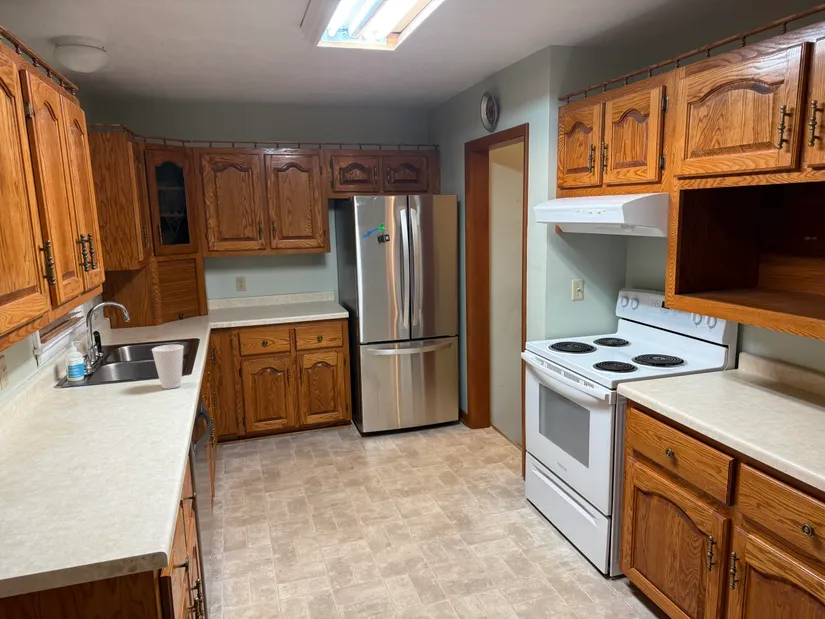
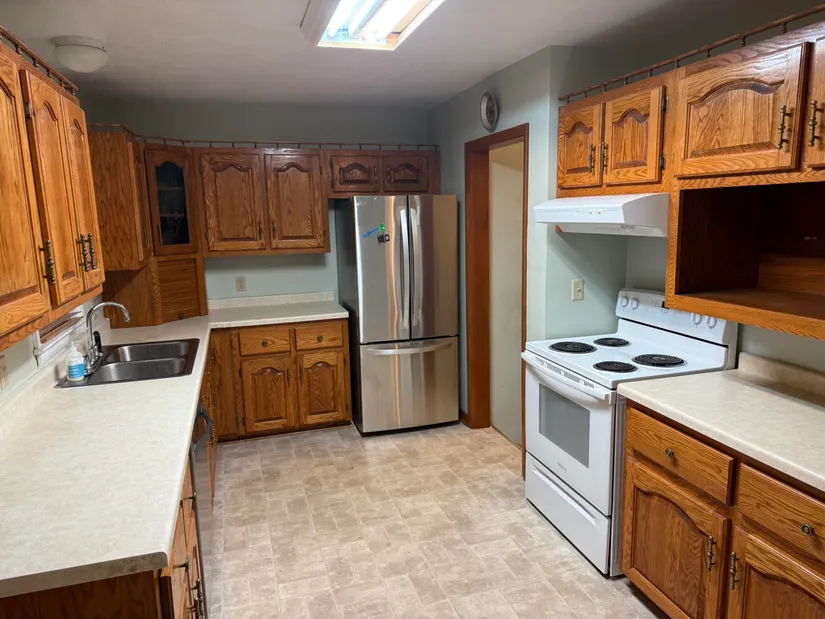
- cup [151,344,185,390]
